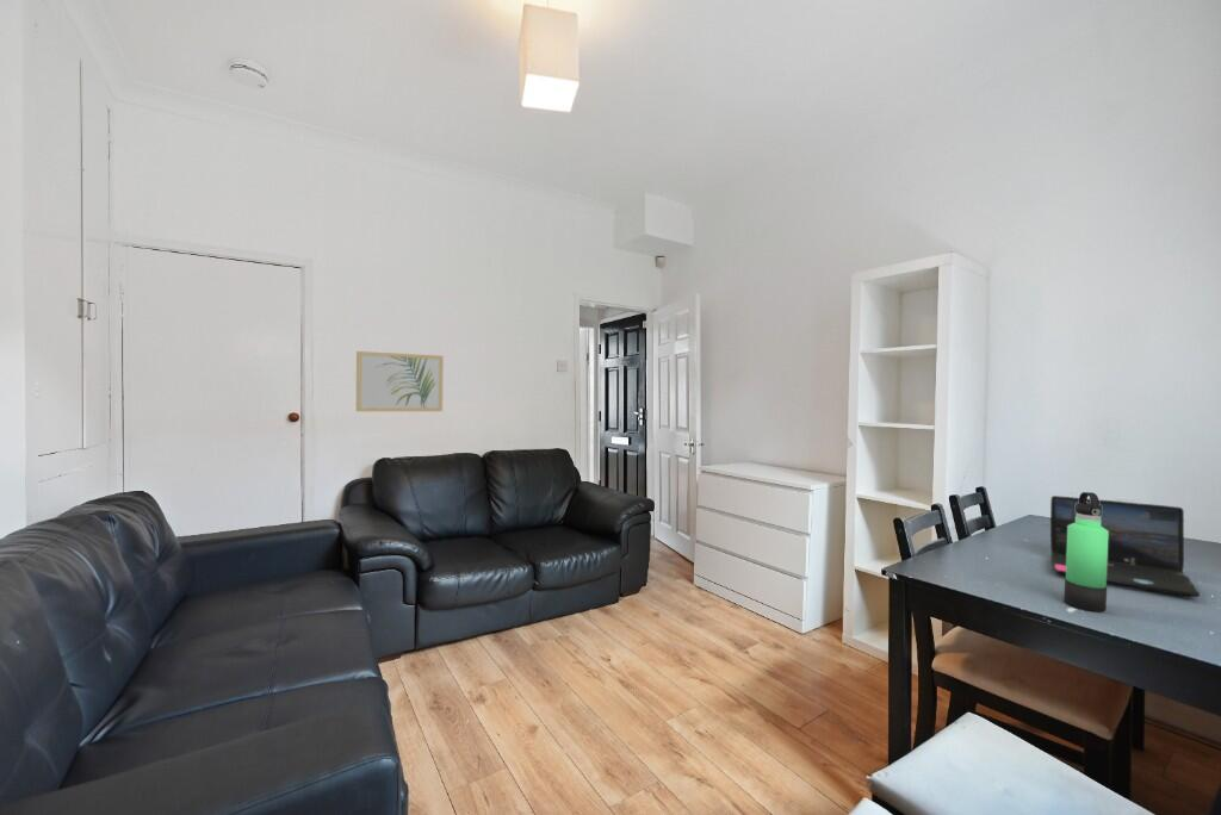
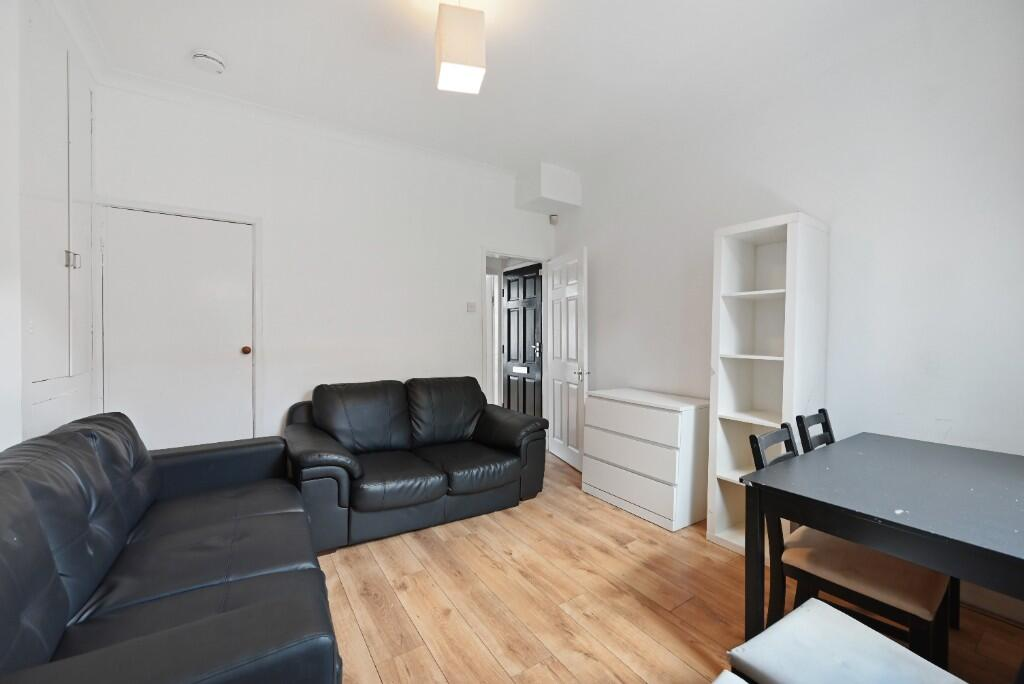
- wall art [355,350,445,412]
- thermos bottle [1062,491,1109,612]
- laptop [1049,494,1201,598]
